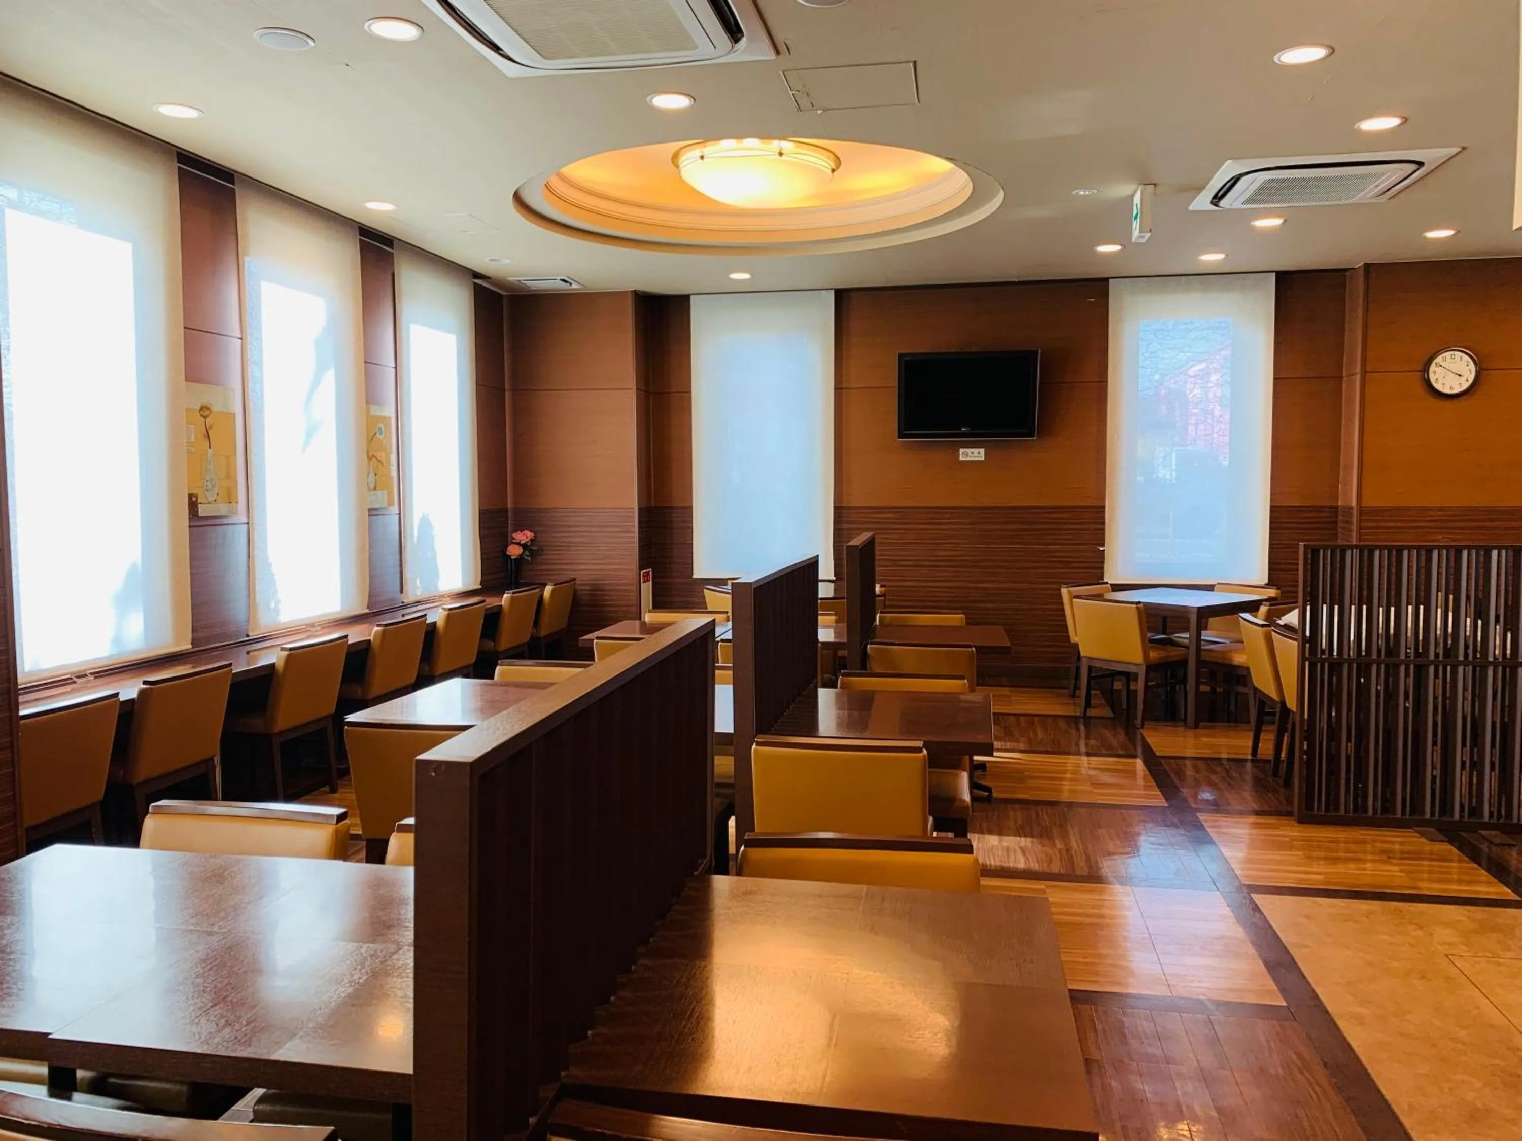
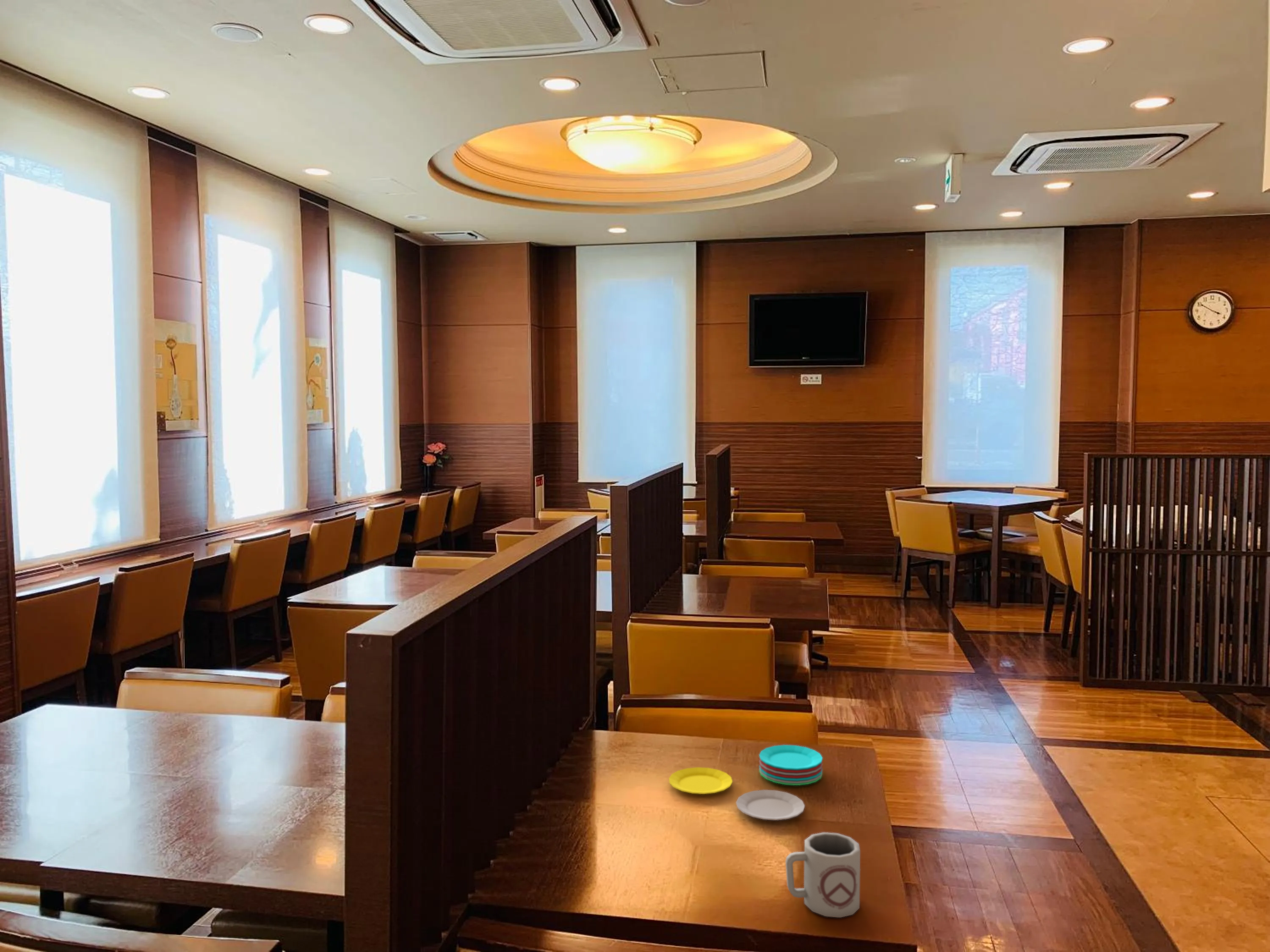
+ cup [785,832,861,918]
+ plate [668,744,823,821]
